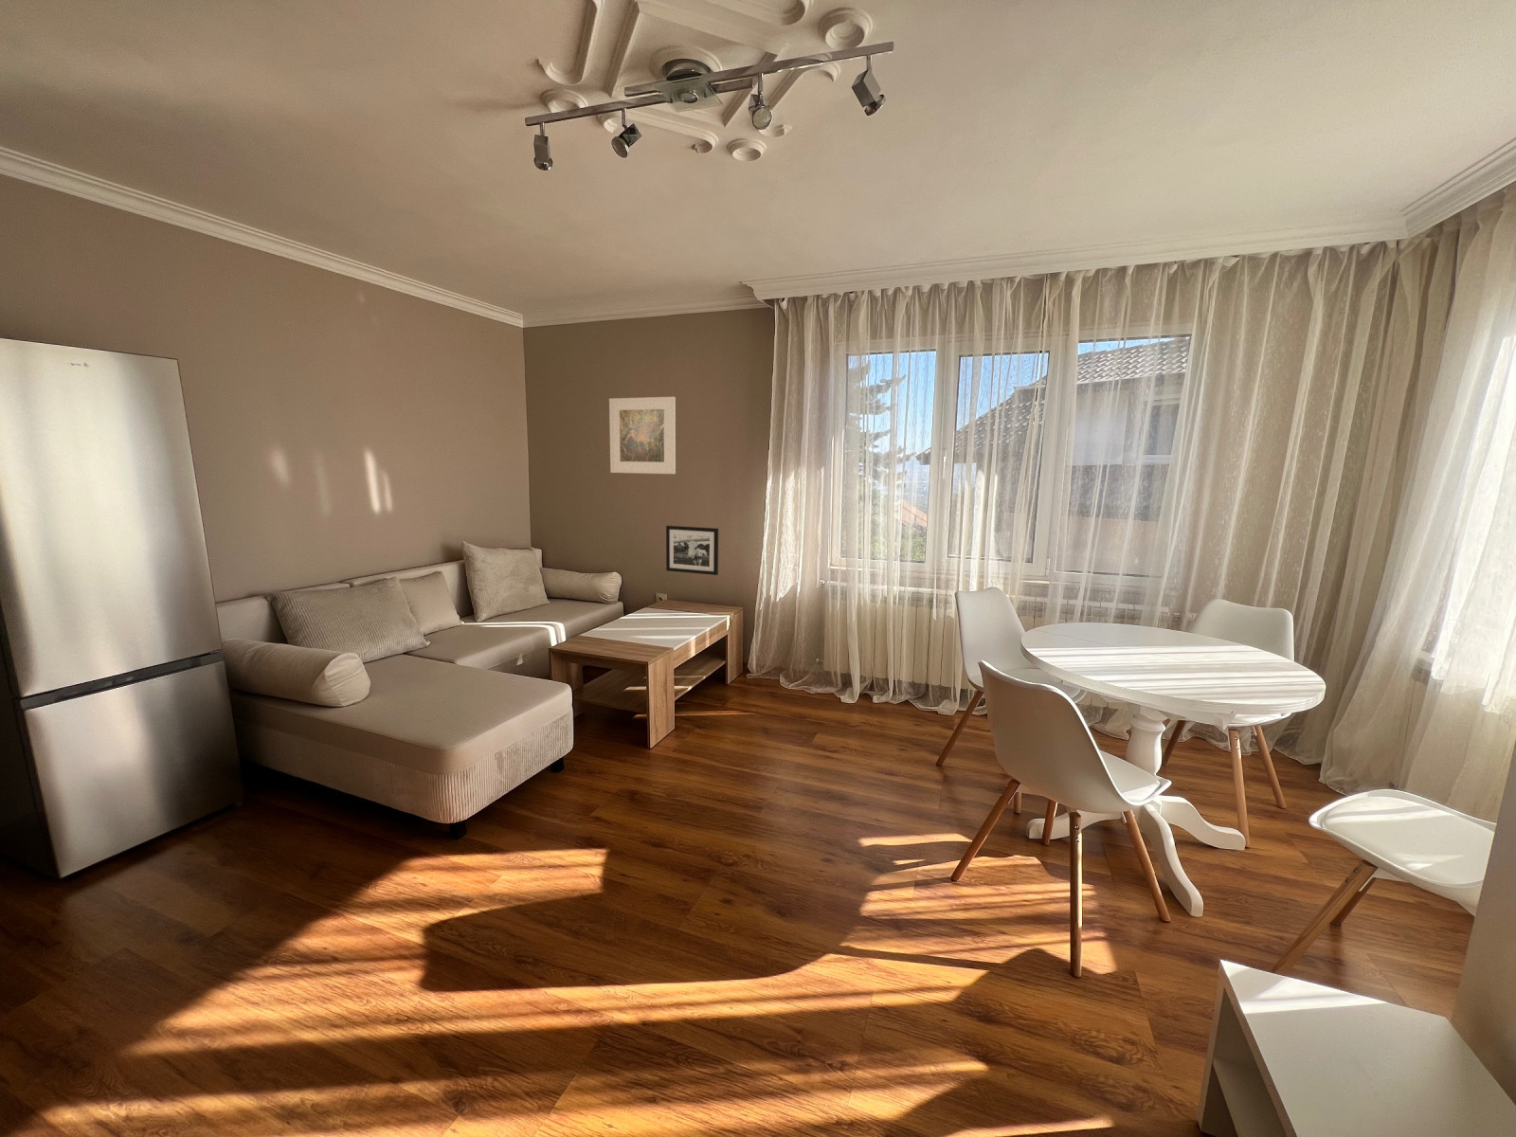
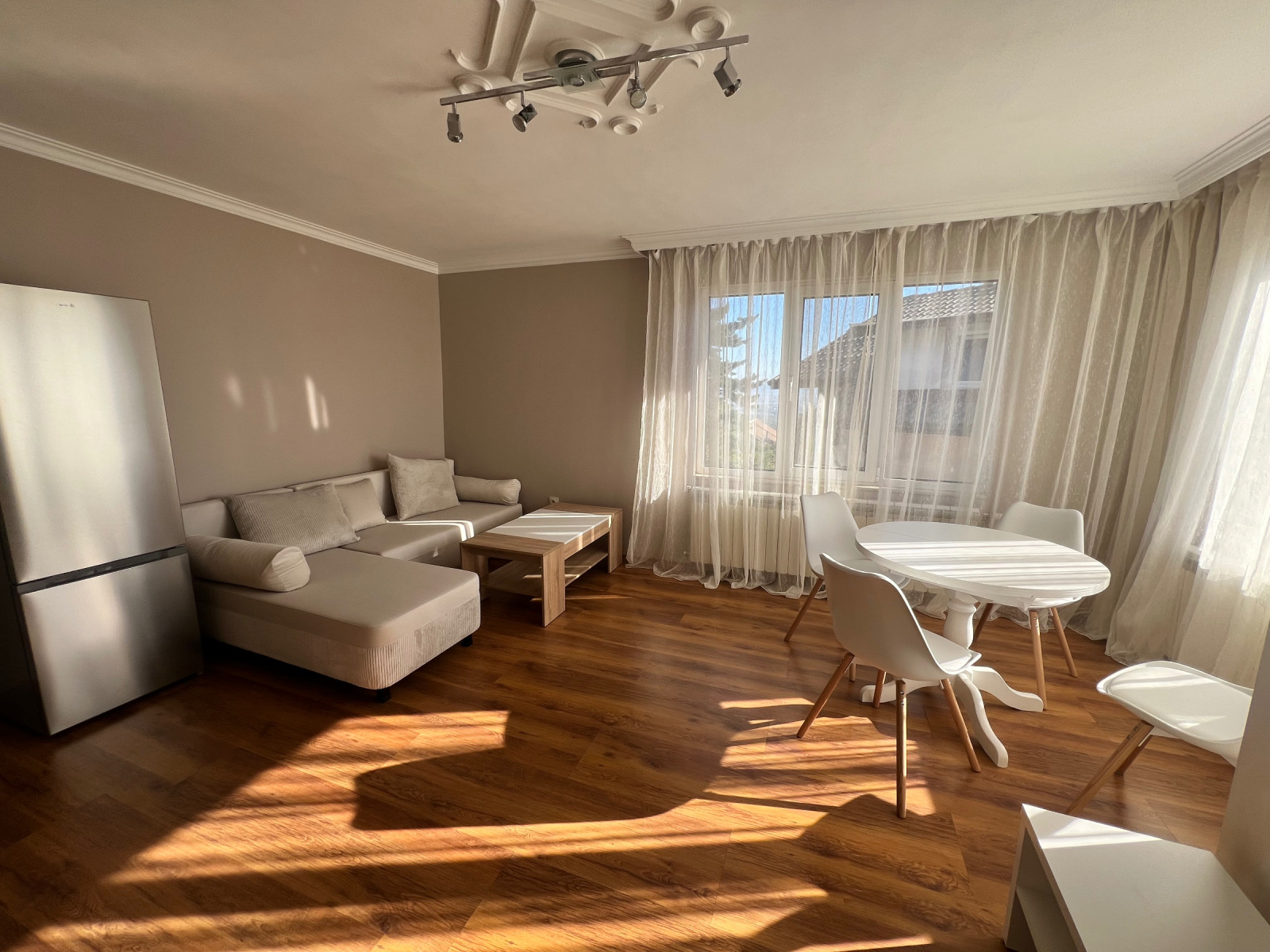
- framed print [609,397,677,474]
- picture frame [665,526,719,576]
